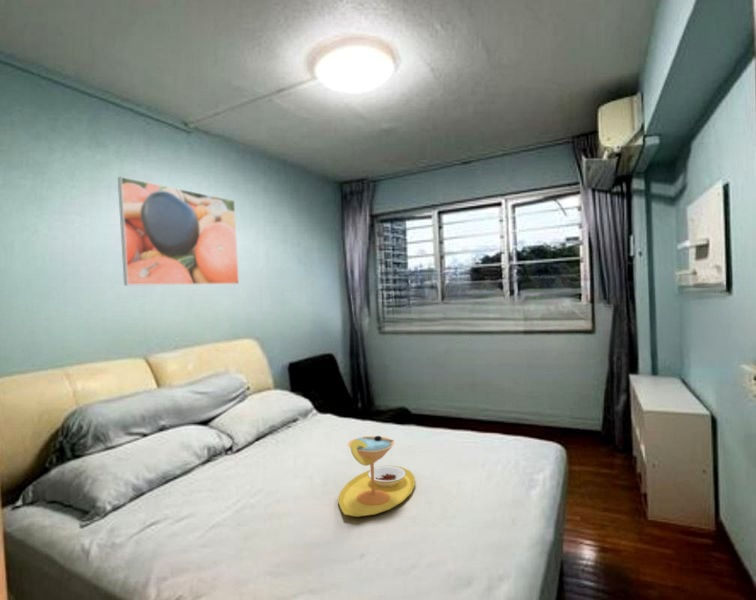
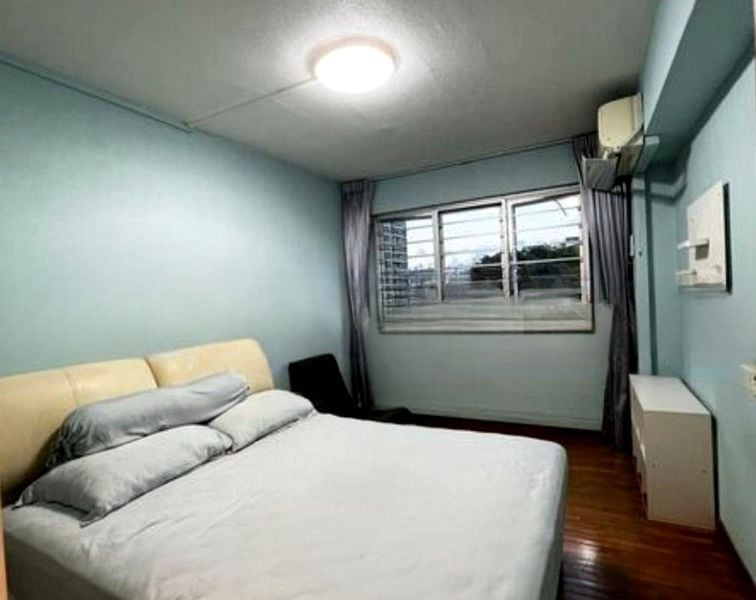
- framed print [117,176,240,286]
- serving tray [337,435,416,518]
